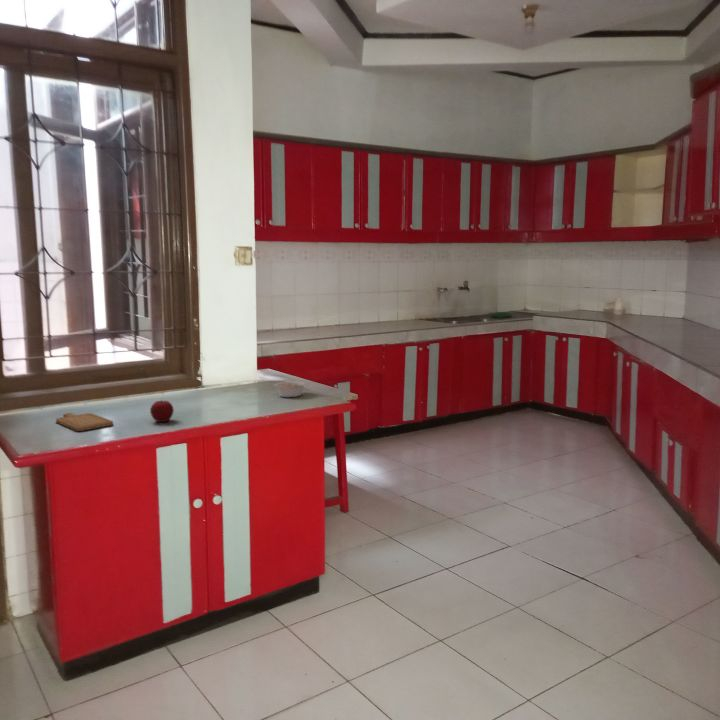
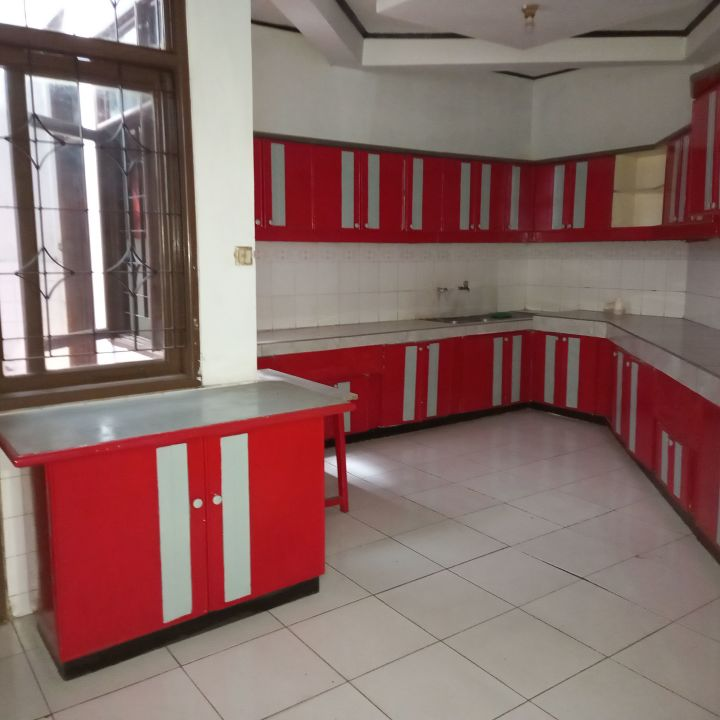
- apple [149,399,175,423]
- legume [273,380,314,398]
- chopping board [55,412,114,432]
